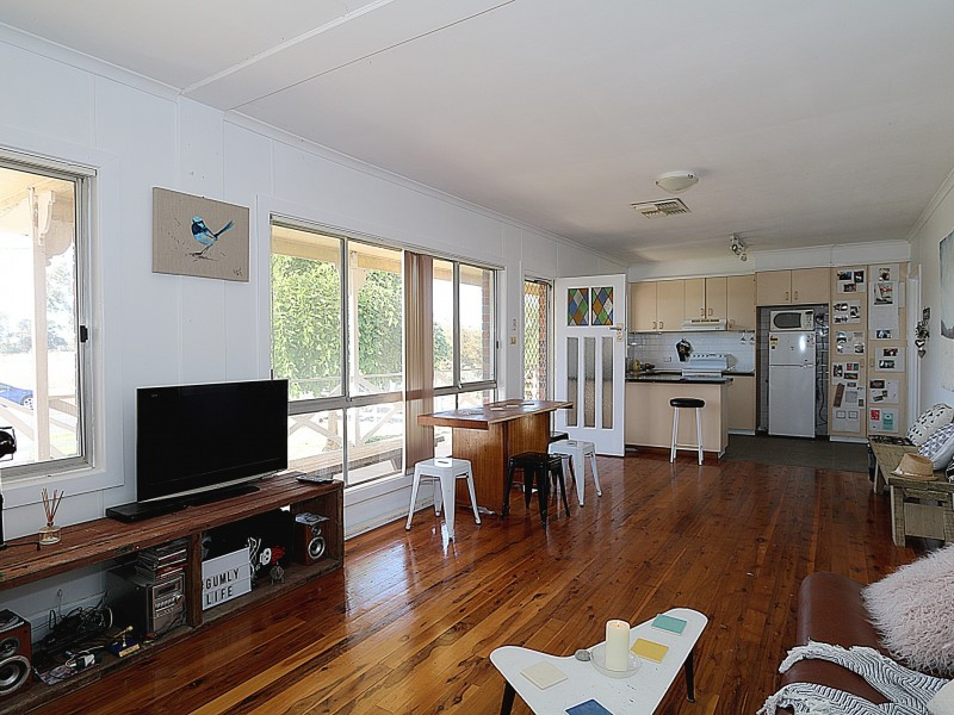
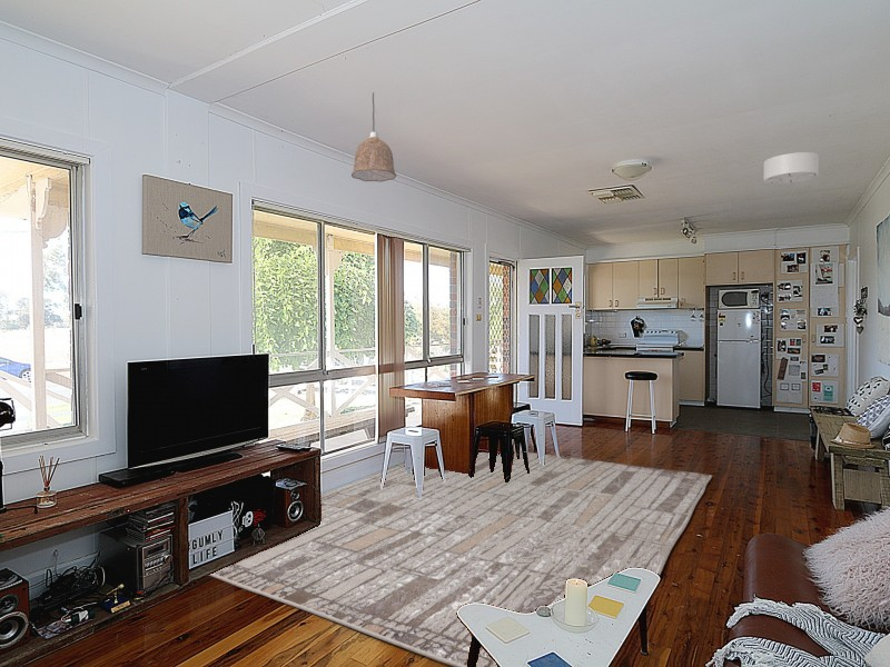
+ pendant lamp [350,91,397,182]
+ rug [208,450,713,667]
+ ceiling light [763,151,819,186]
